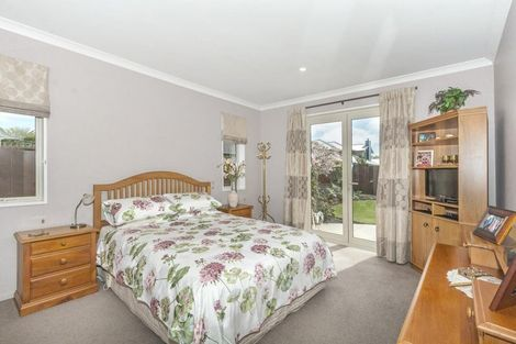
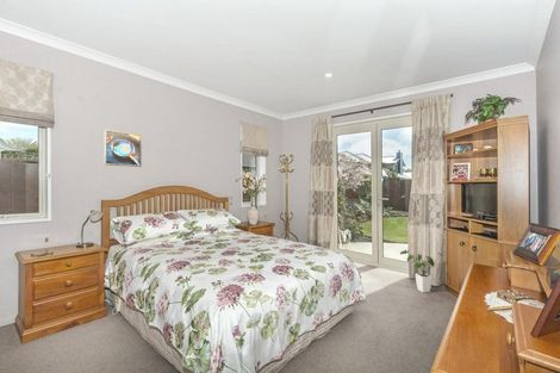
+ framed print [104,129,143,168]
+ house plant [399,249,443,293]
